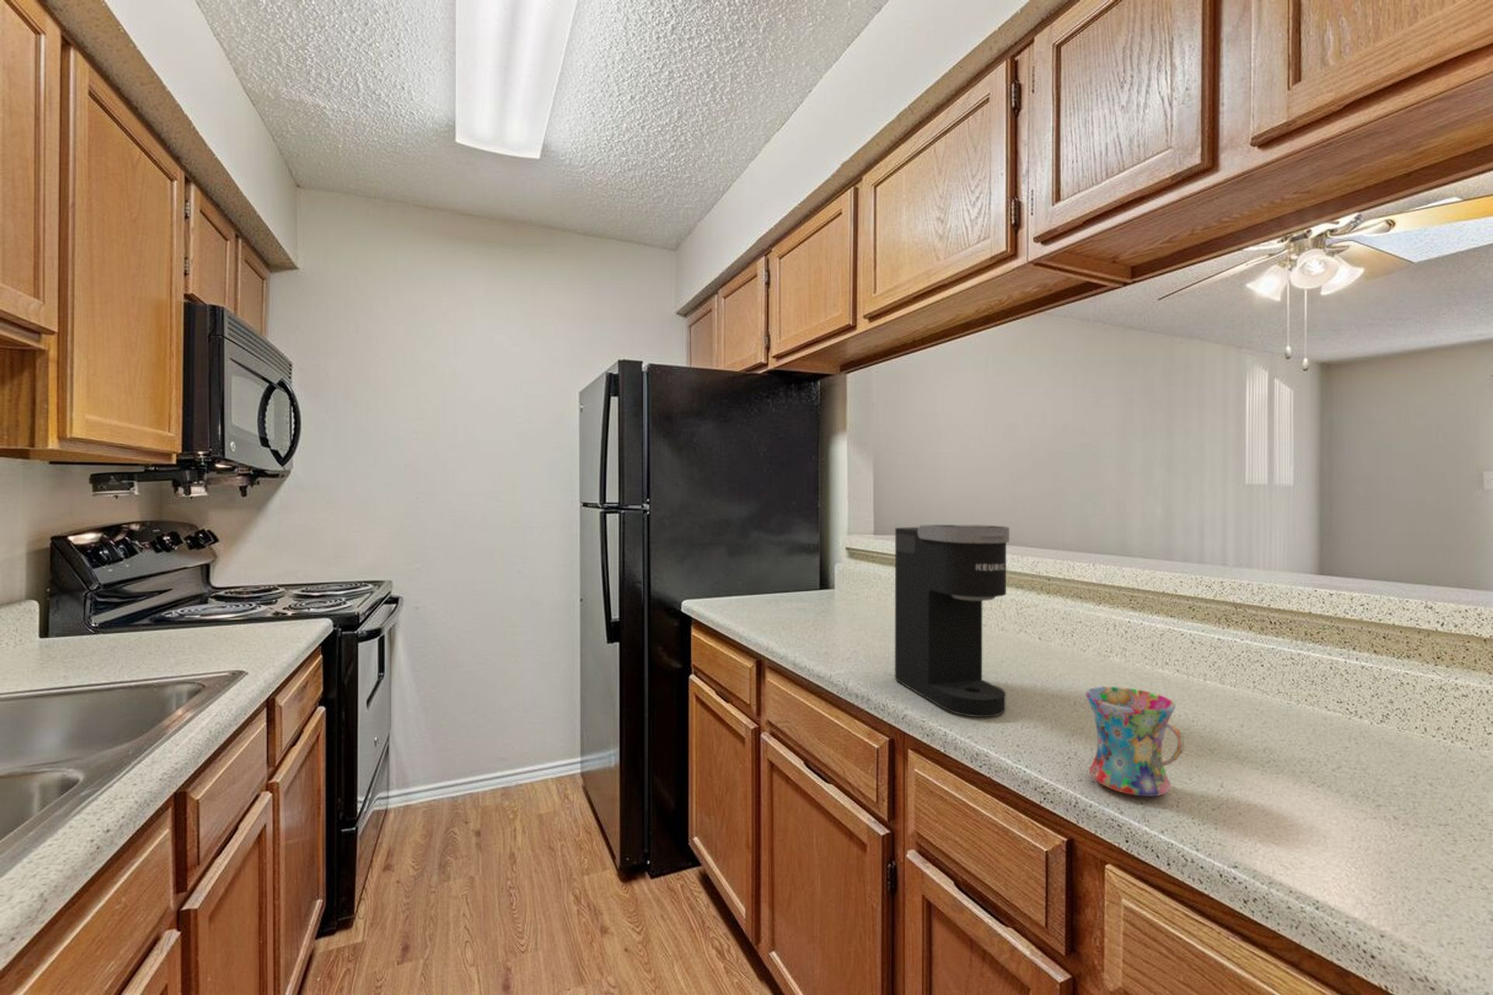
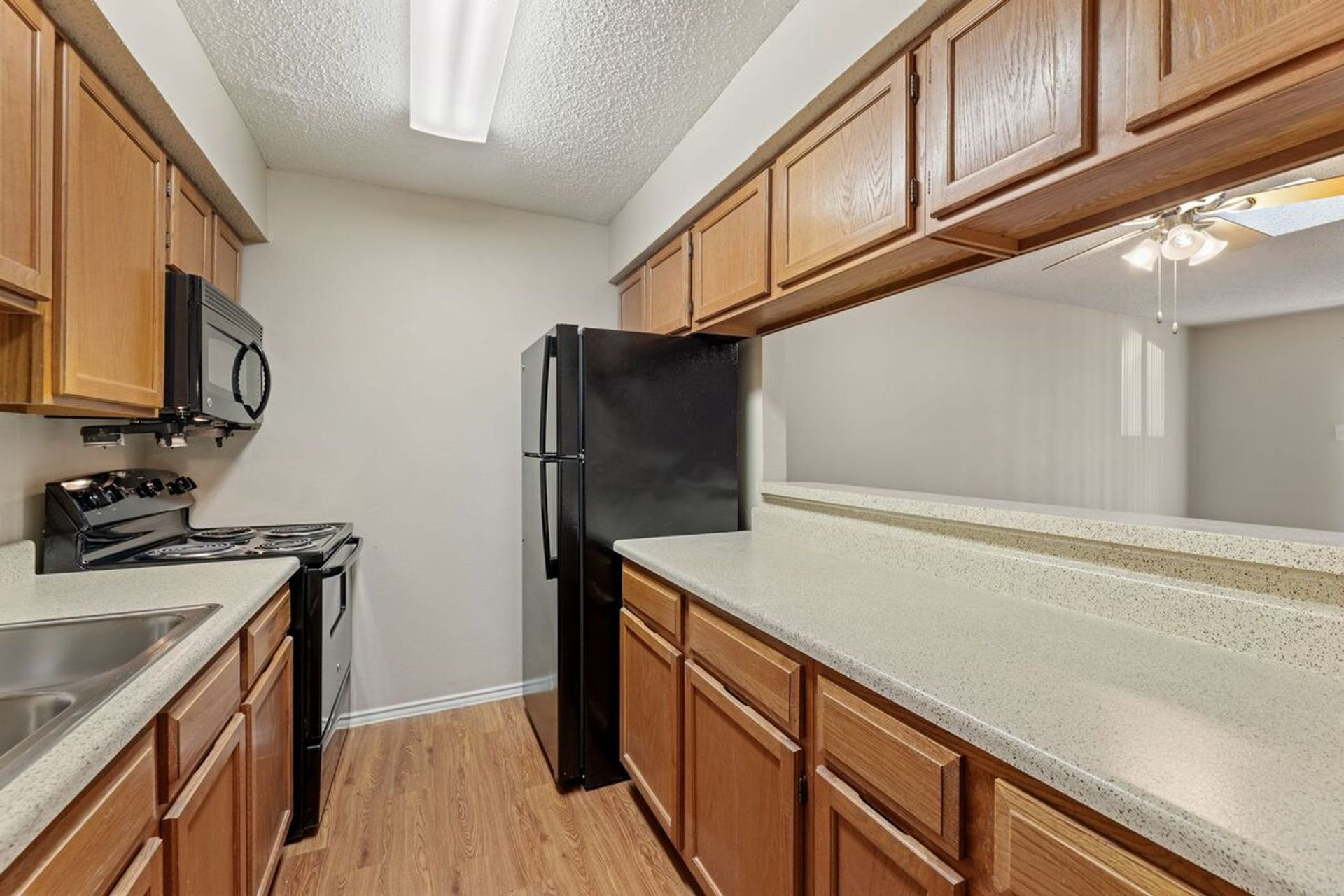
- mug [1085,685,1185,796]
- coffee maker [894,524,1010,717]
